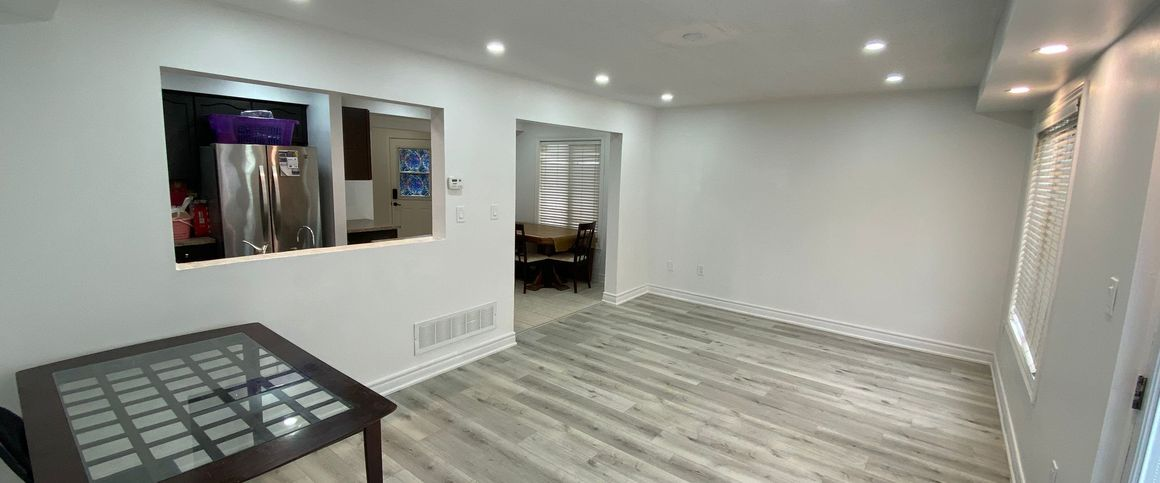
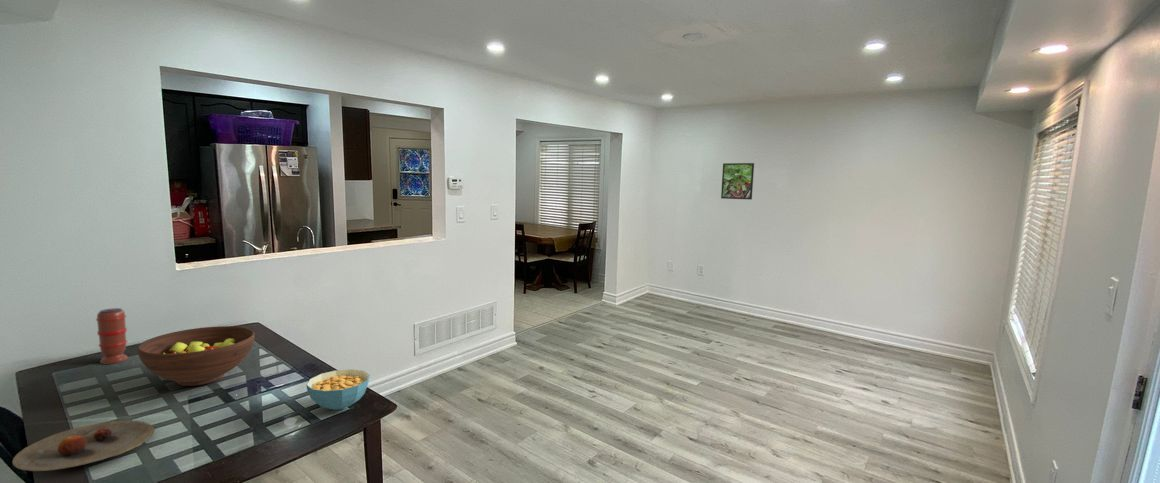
+ plate [12,420,155,472]
+ cereal bowl [305,368,371,411]
+ spice grinder [95,307,129,365]
+ fruit bowl [137,325,256,387]
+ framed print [720,162,755,201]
